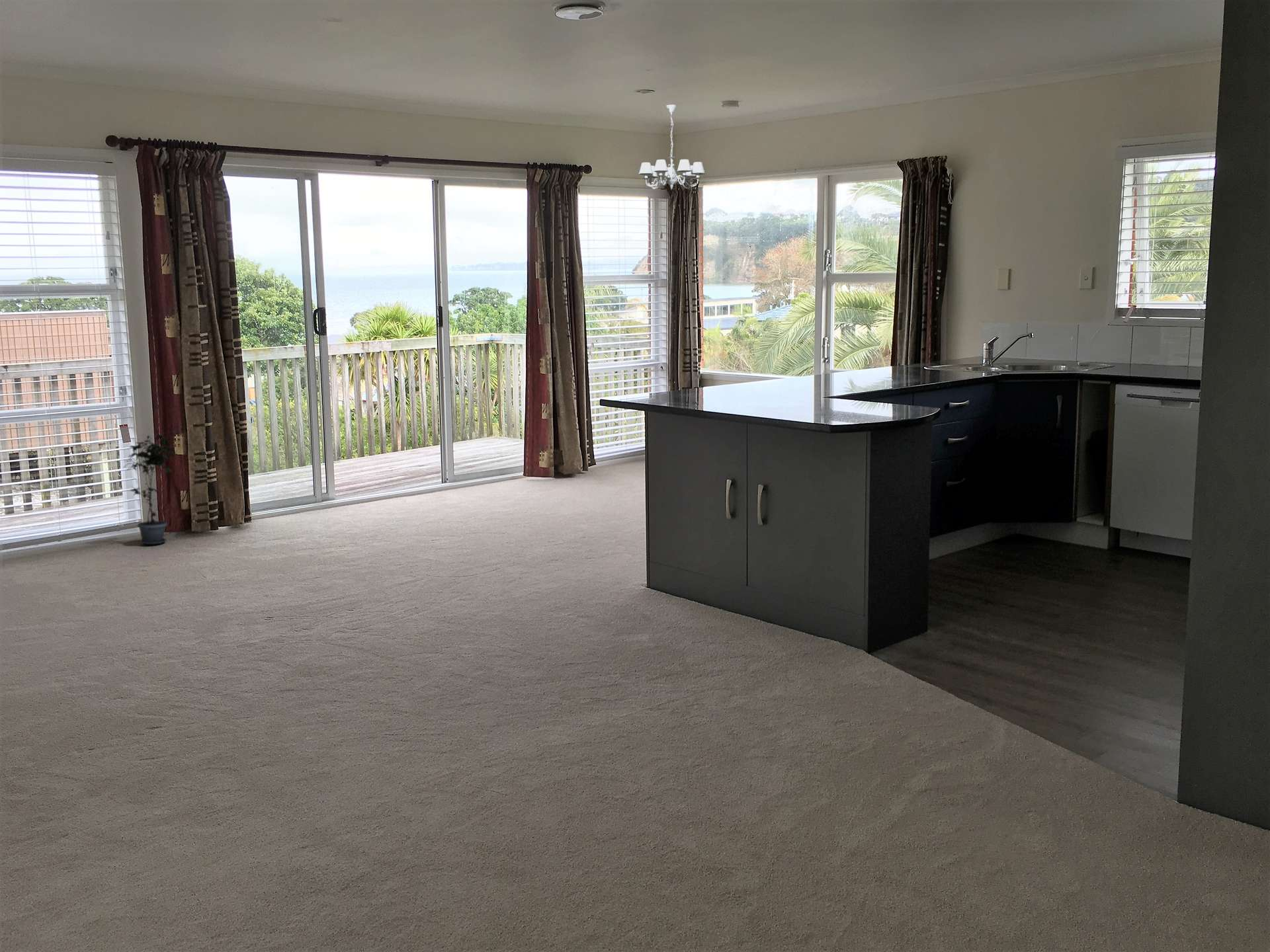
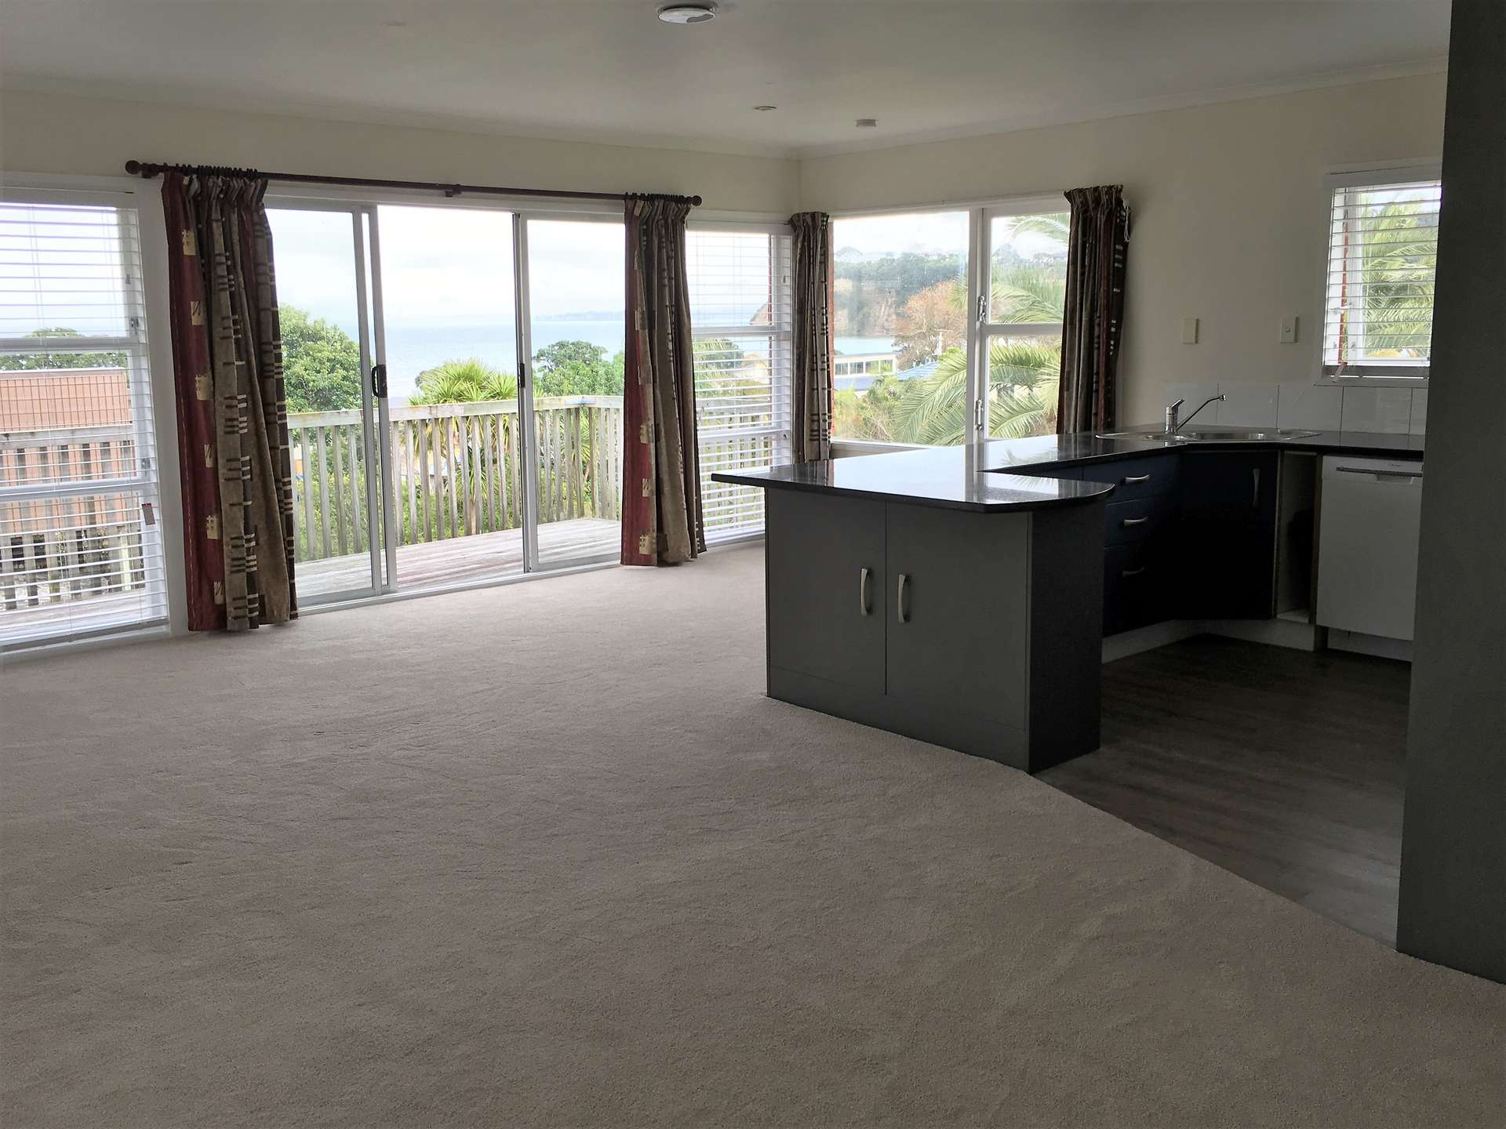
- chandelier [638,104,706,190]
- potted plant [122,429,177,545]
